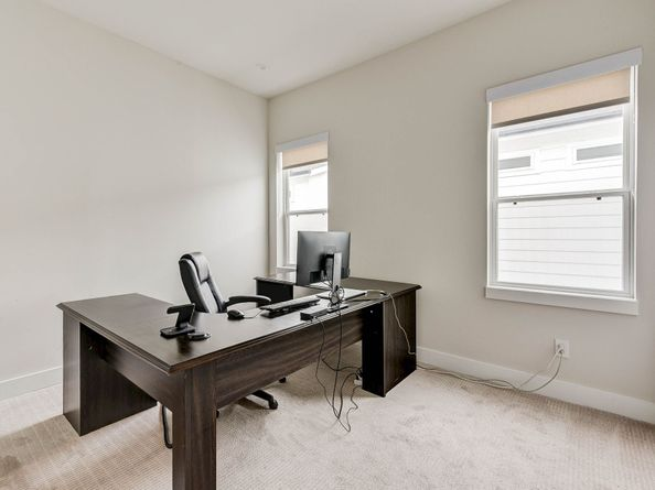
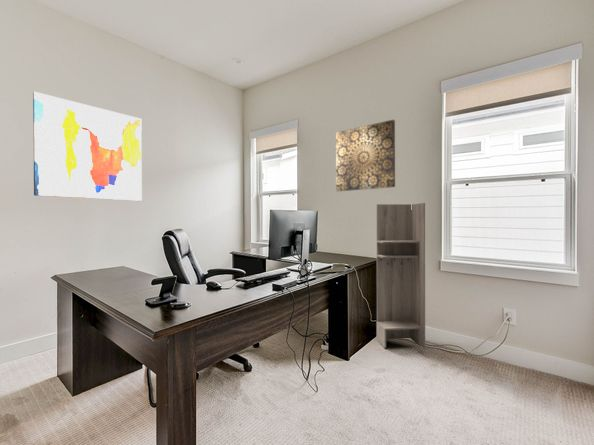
+ wall art [335,119,396,192]
+ wall art [32,91,143,202]
+ shelf [376,202,426,349]
